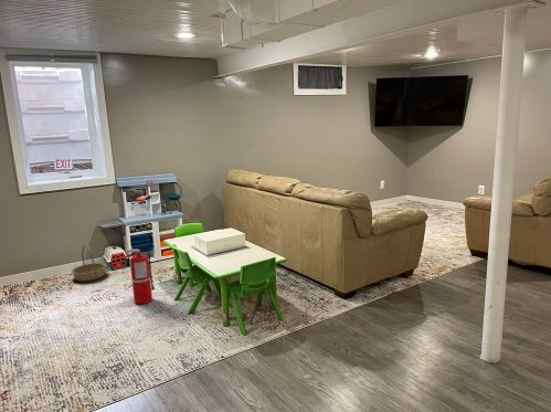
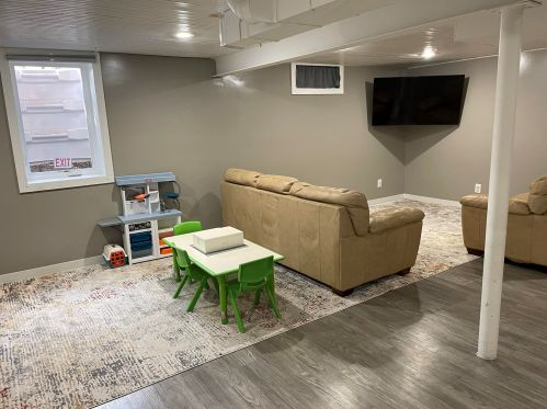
- basket [71,244,107,283]
- fire extinguisher [124,249,156,305]
